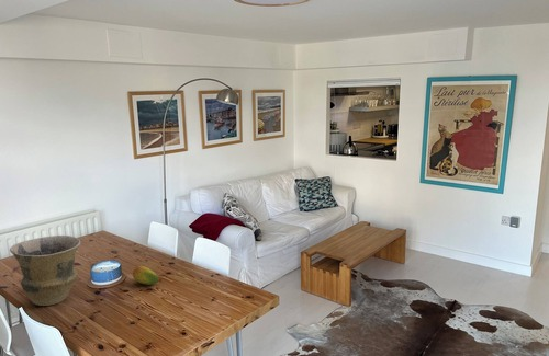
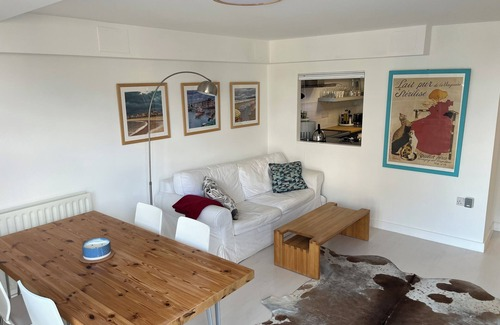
- vase [9,234,81,307]
- fruit [132,265,160,286]
